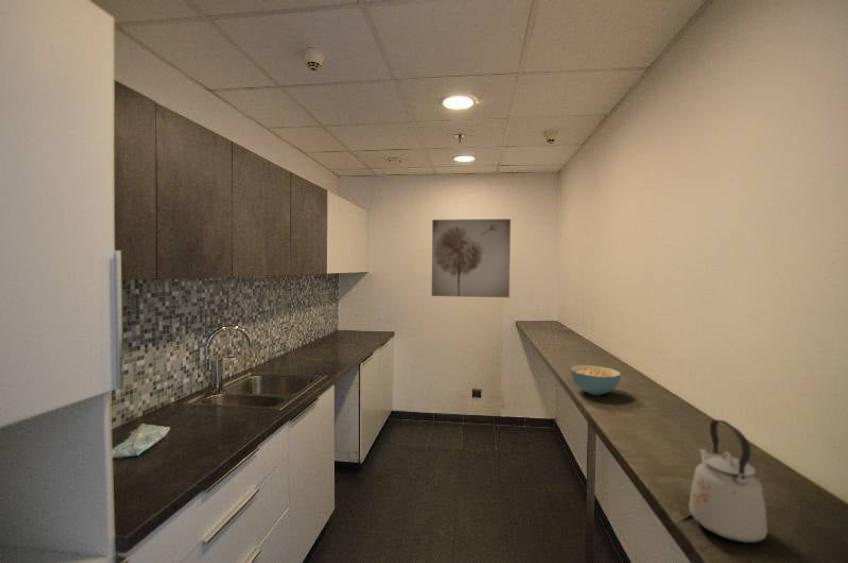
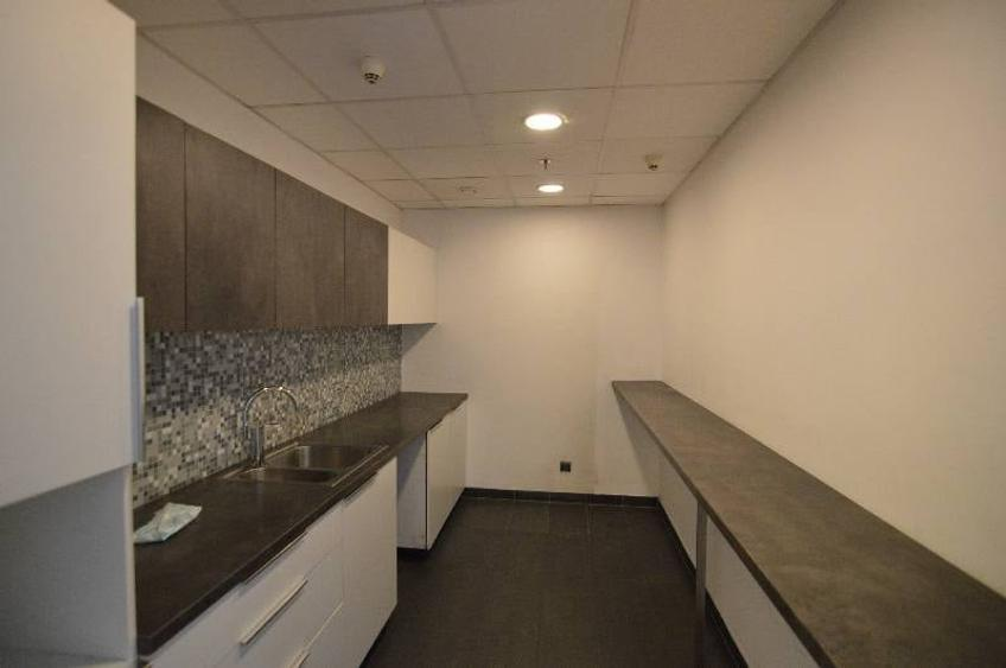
- kettle [688,419,769,544]
- cereal bowl [570,364,622,396]
- wall art [431,218,512,299]
